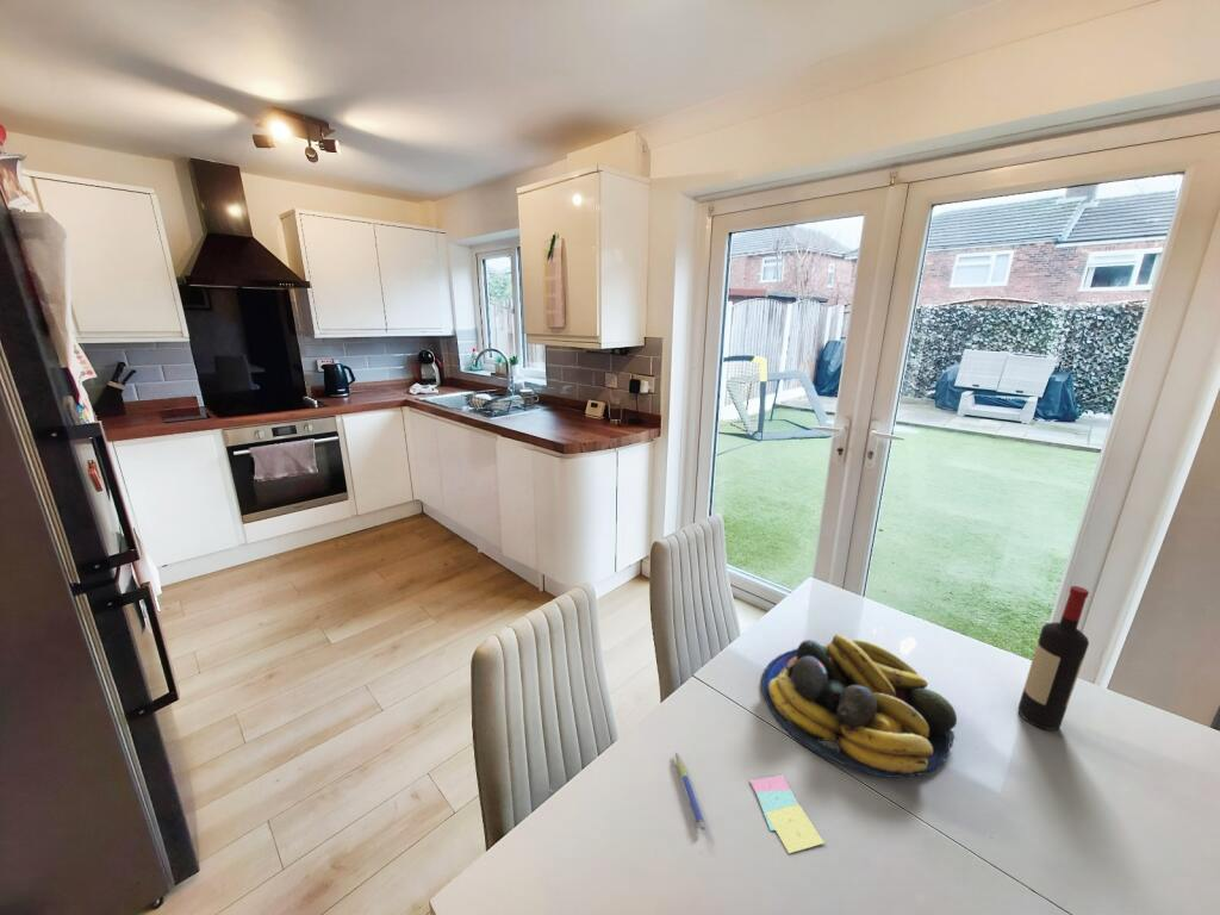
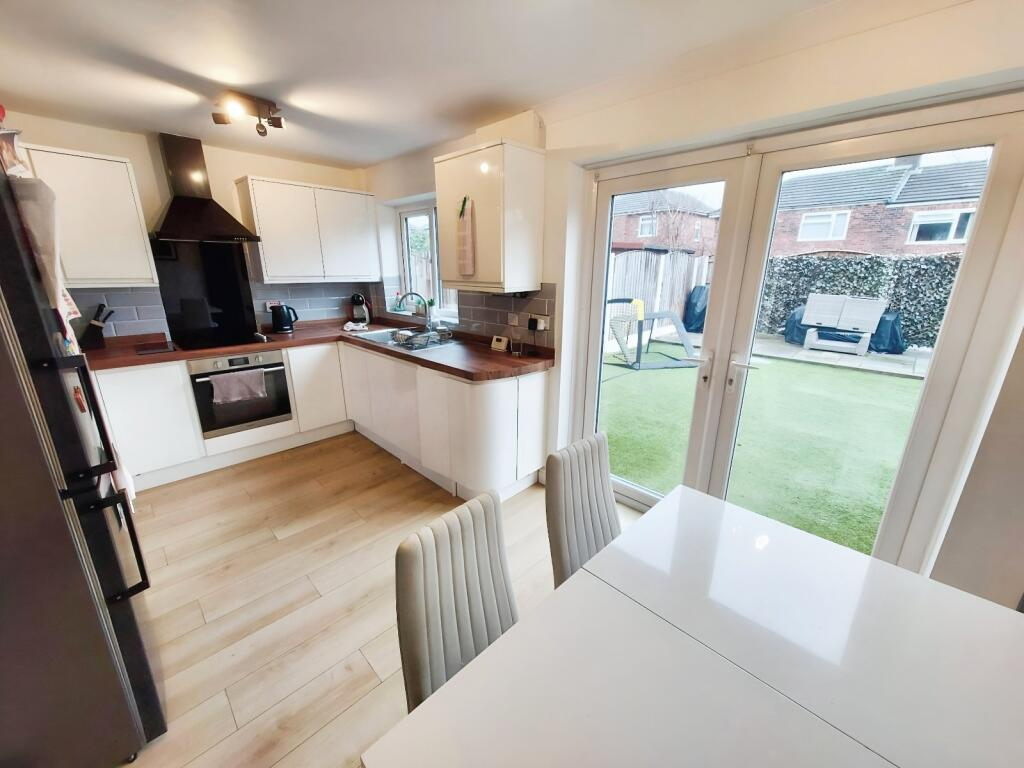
- sticky notes [748,773,826,854]
- fruit bowl [760,634,958,779]
- wine bottle [1017,585,1090,732]
- pen [674,752,707,832]
